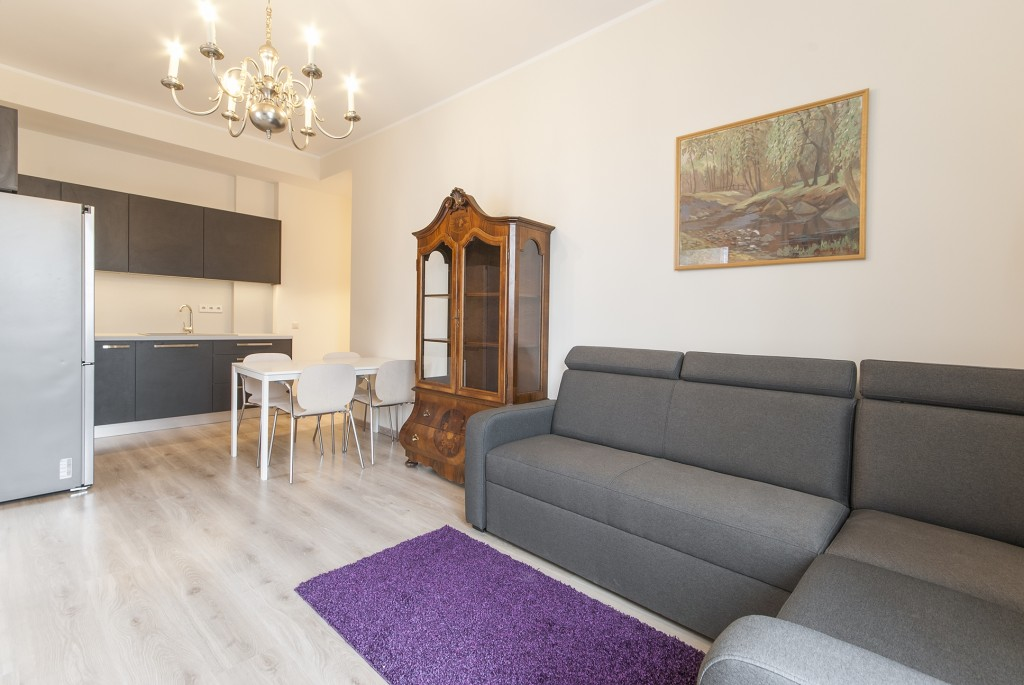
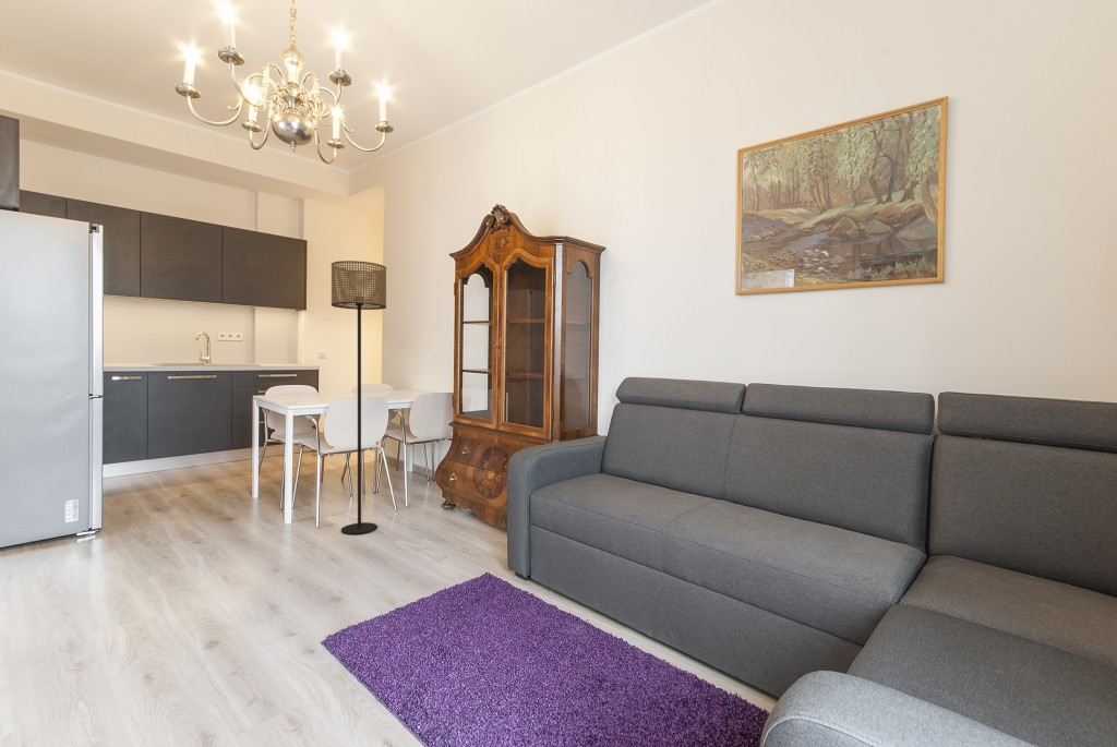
+ floor lamp [331,260,387,535]
